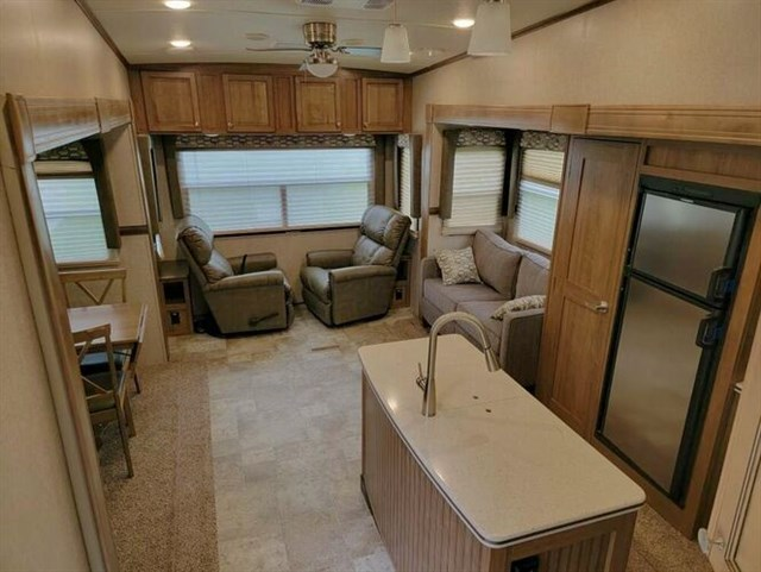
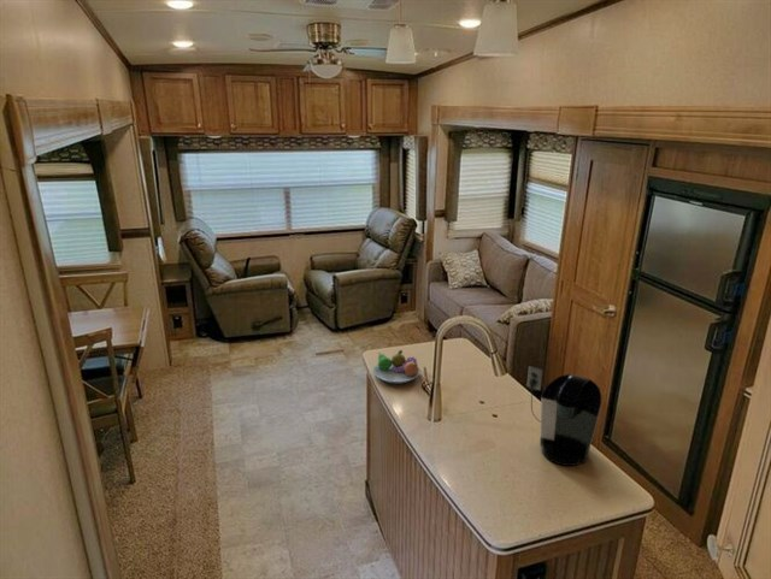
+ fruit bowl [372,349,422,385]
+ coffee maker [525,365,602,467]
